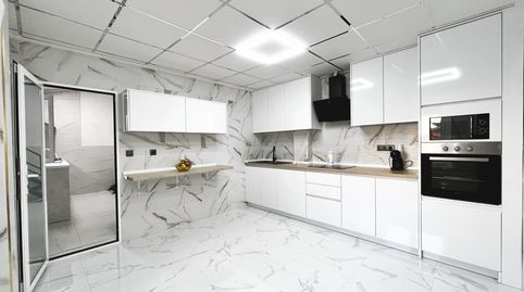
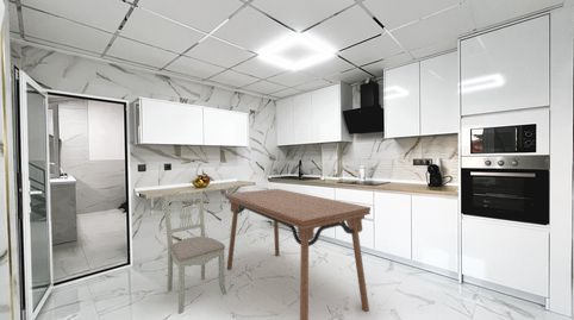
+ dining table [224,188,372,320]
+ dining chair [163,192,227,315]
